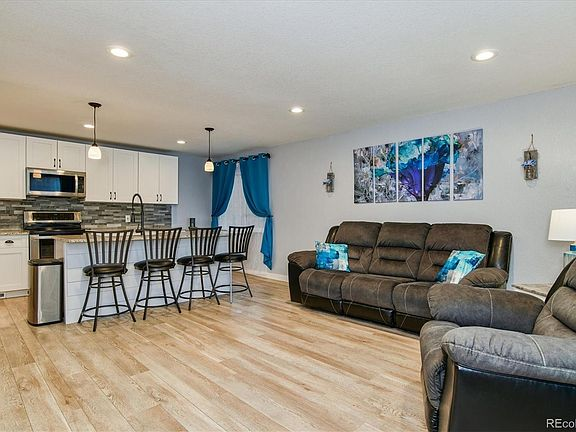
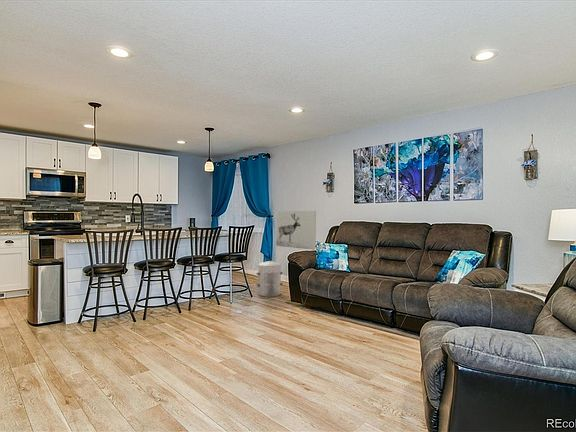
+ waste bin [255,259,284,298]
+ wall art [275,210,317,251]
